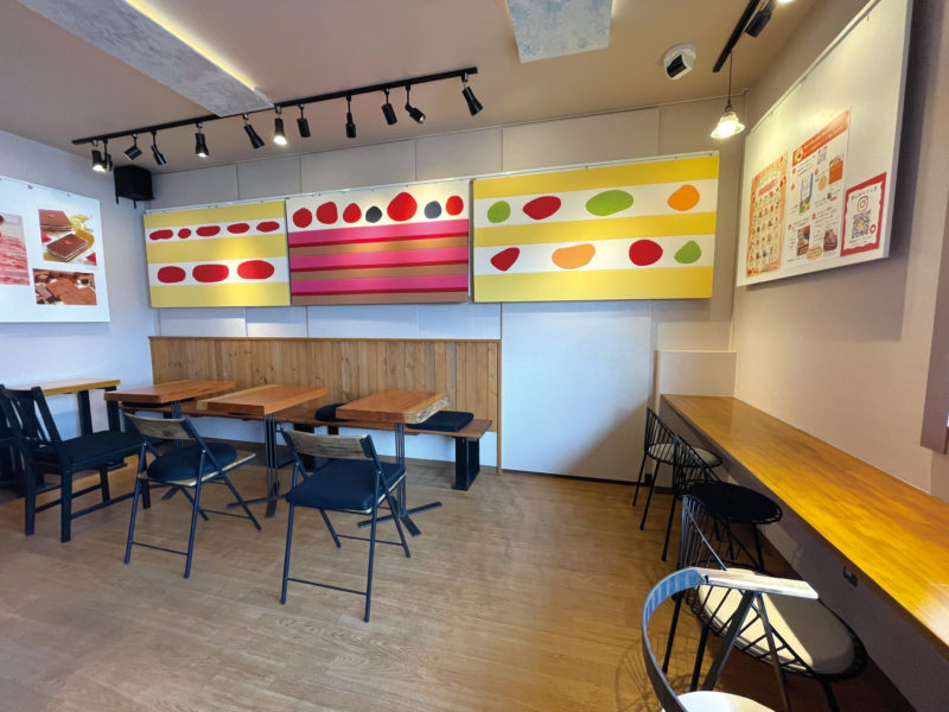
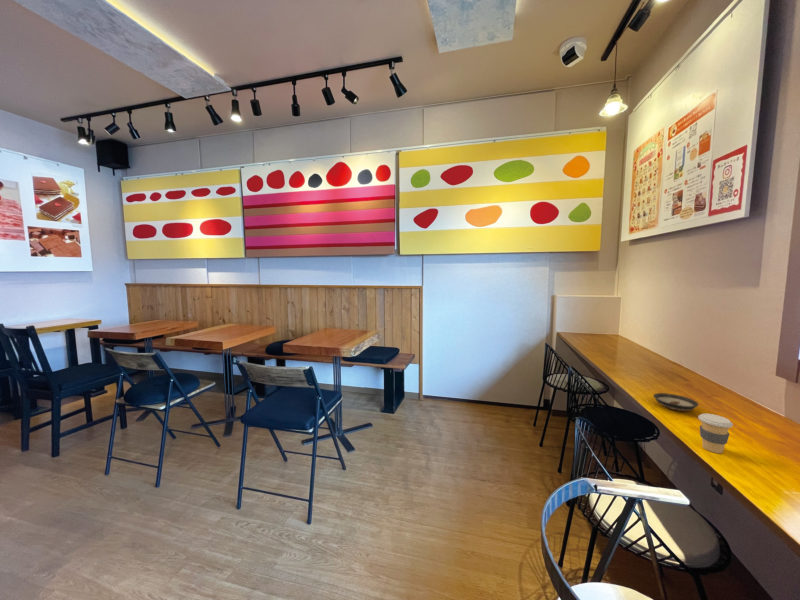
+ coffee cup [697,413,734,454]
+ saucer [652,392,700,412]
